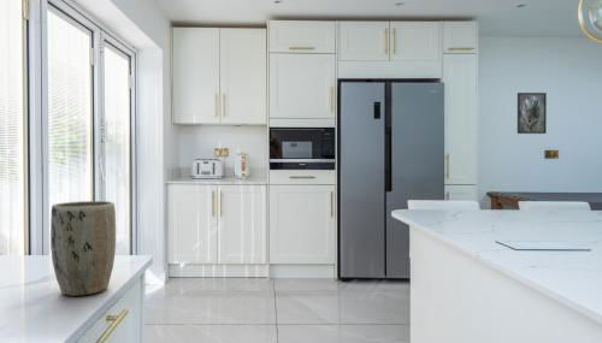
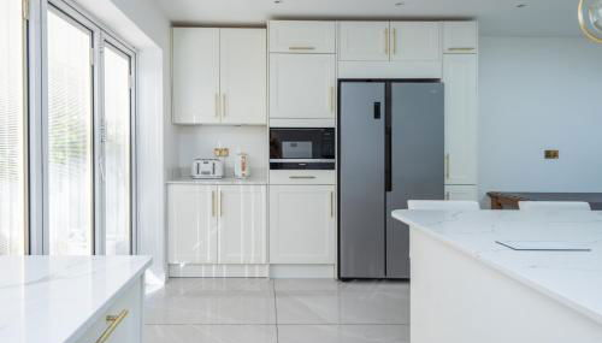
- plant pot [49,200,117,297]
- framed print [517,91,548,135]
